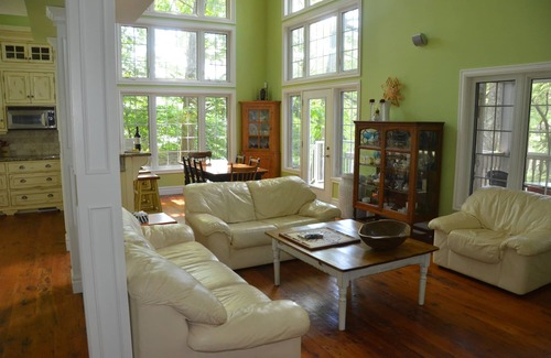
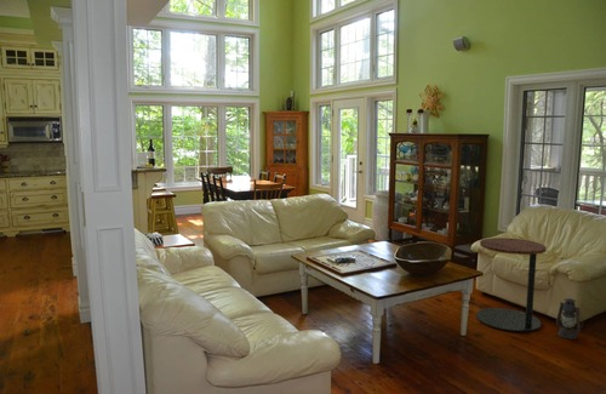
+ lantern [555,297,584,341]
+ side table [475,236,548,333]
